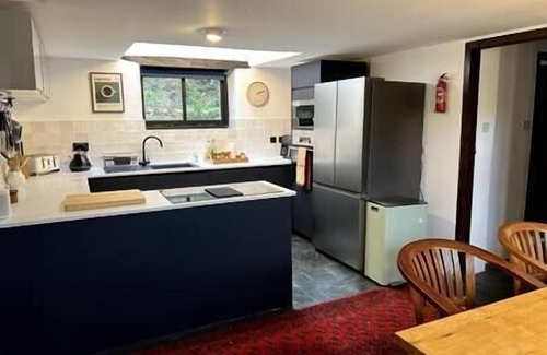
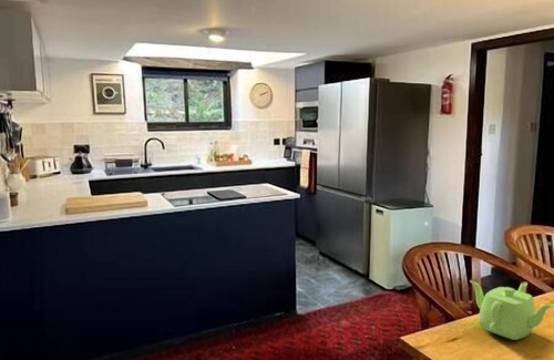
+ teapot [469,279,554,341]
